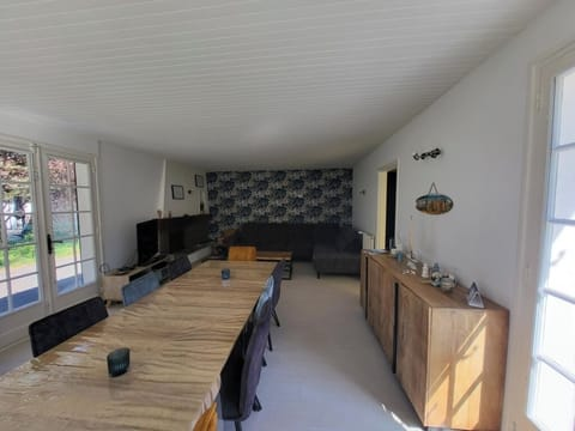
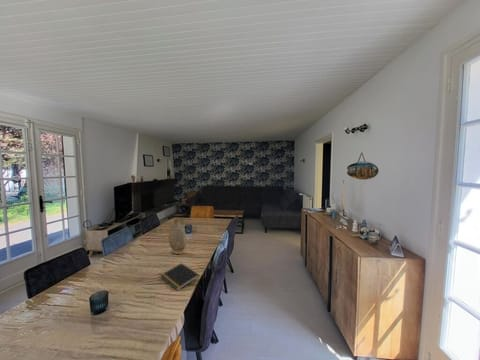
+ notepad [159,262,200,291]
+ vase [168,217,187,255]
